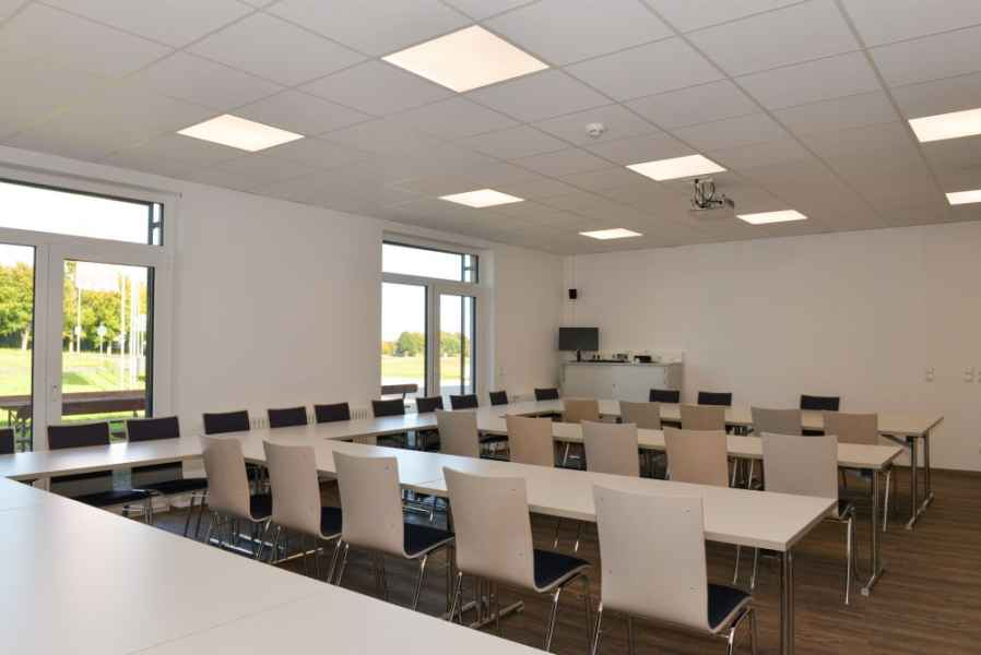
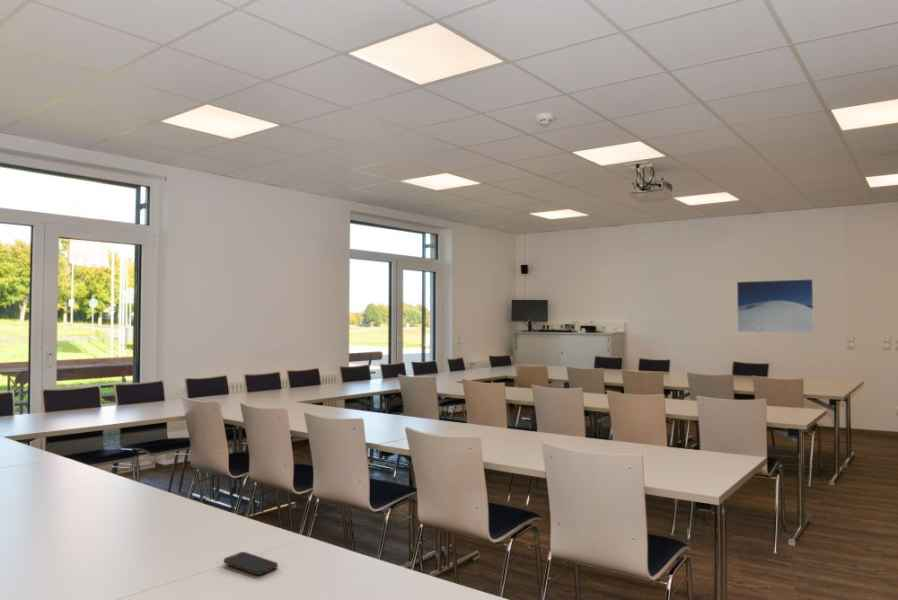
+ smartphone [223,551,279,576]
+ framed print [736,278,815,334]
